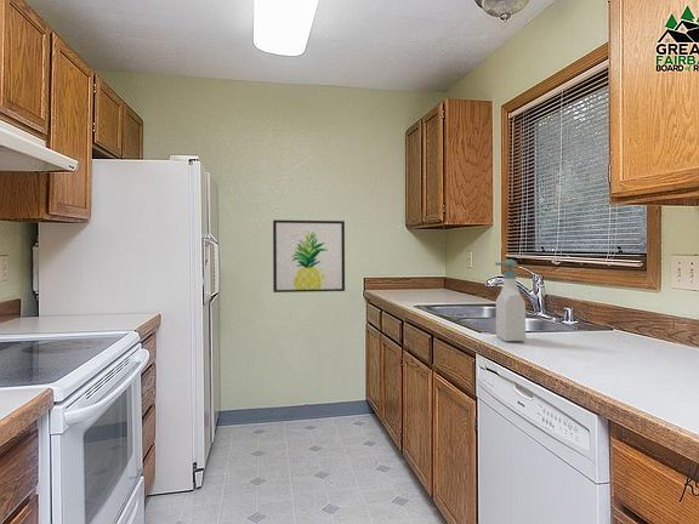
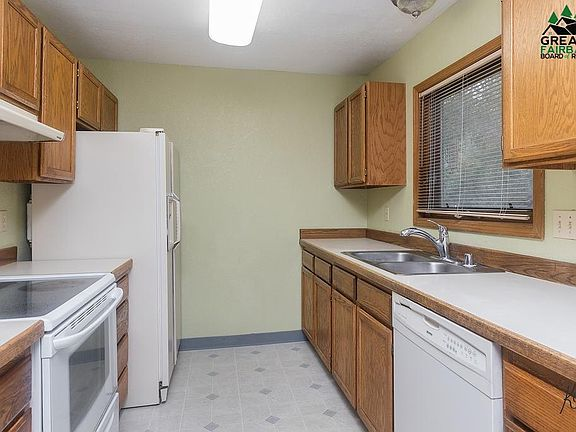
- soap bottle [494,258,527,342]
- wall art [272,218,346,294]
